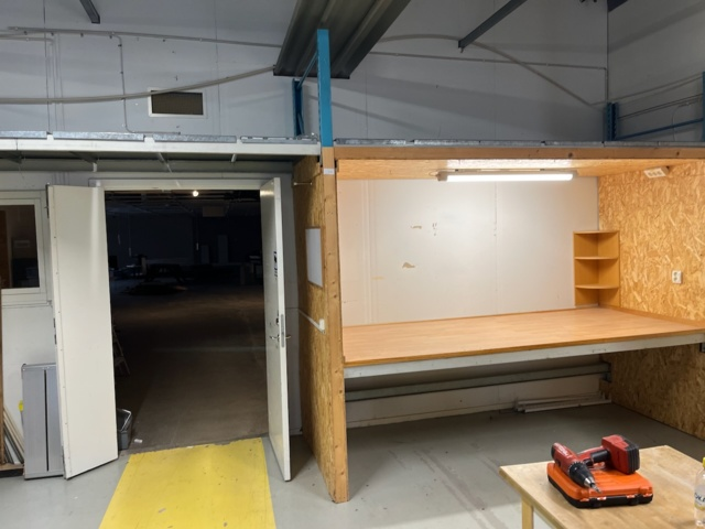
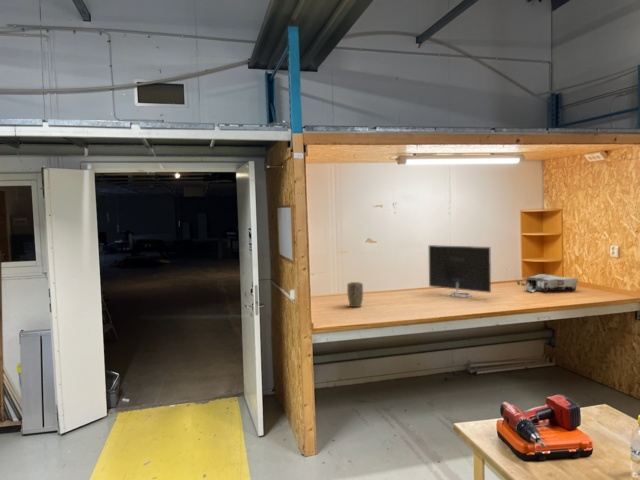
+ monitor [428,244,492,298]
+ plant pot [346,281,364,308]
+ toolbox [514,273,579,293]
